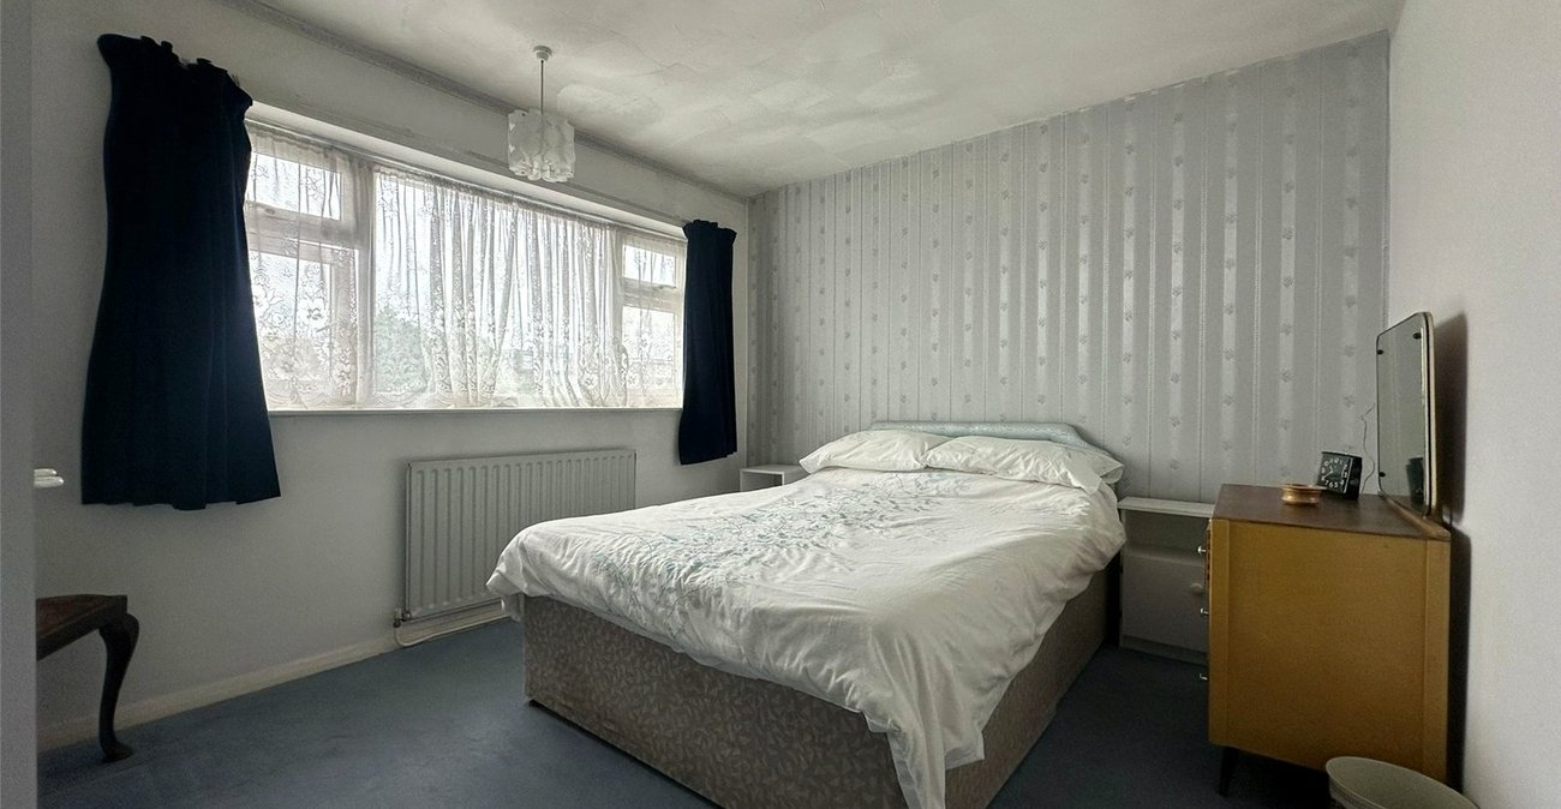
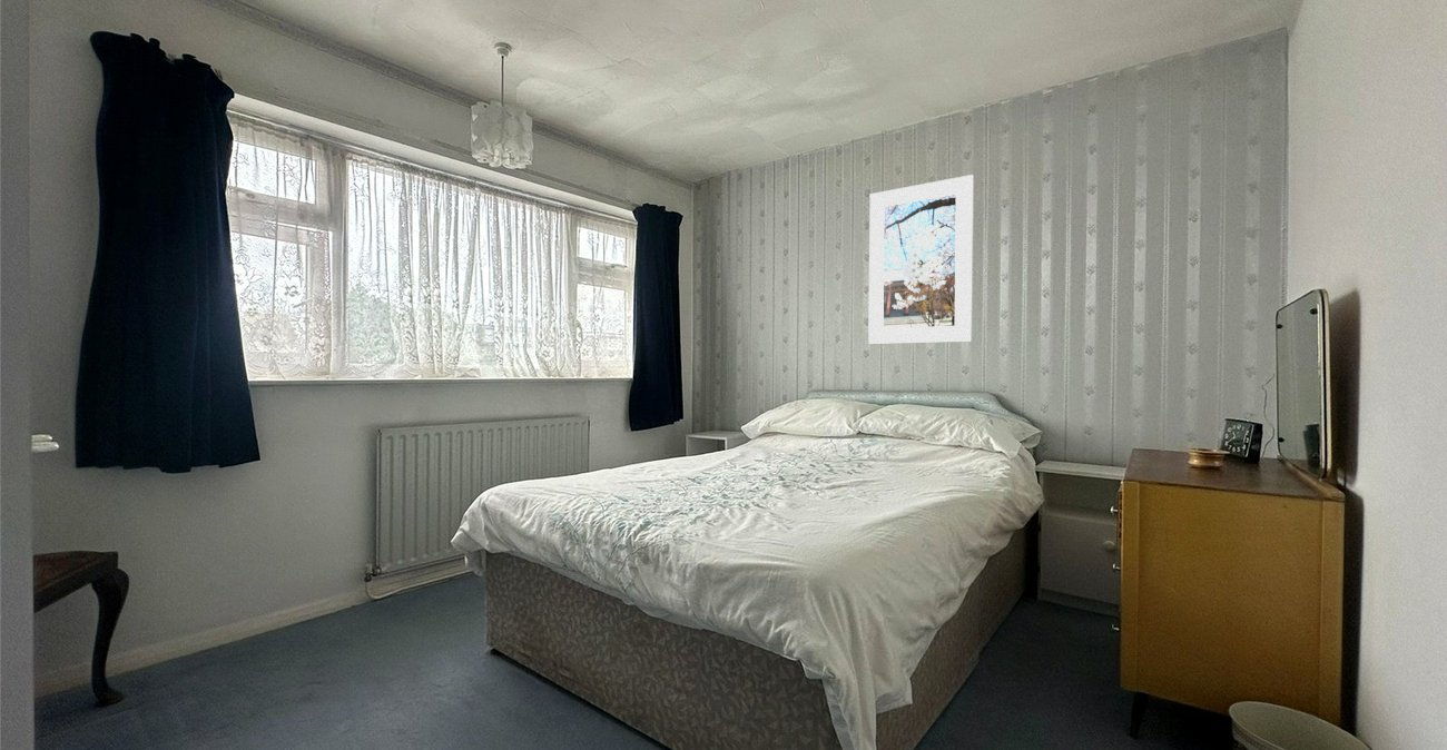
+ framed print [867,174,975,345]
